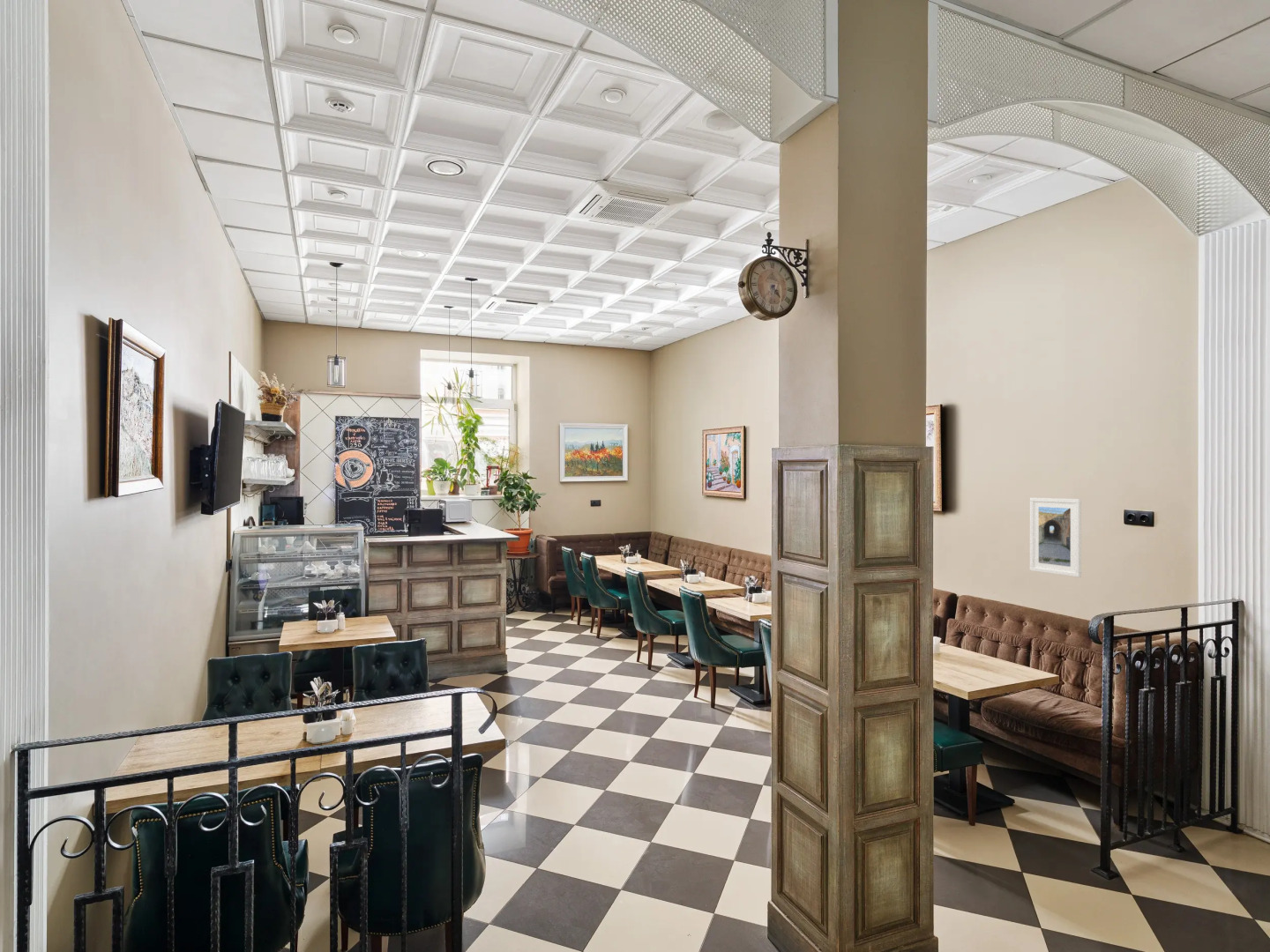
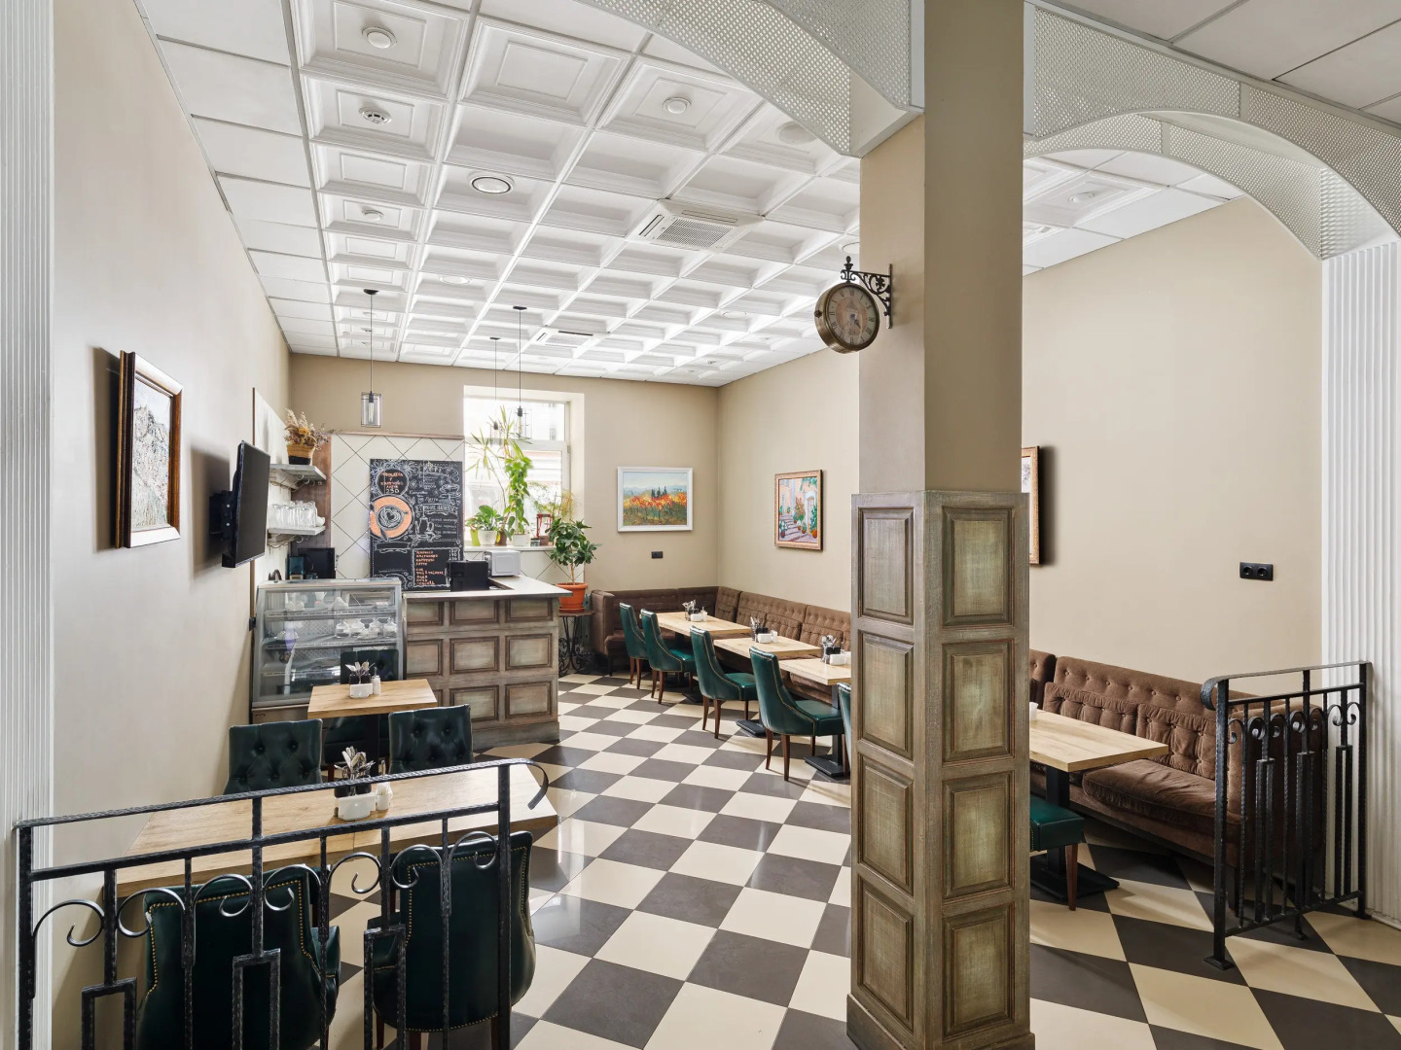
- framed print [1029,496,1082,578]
